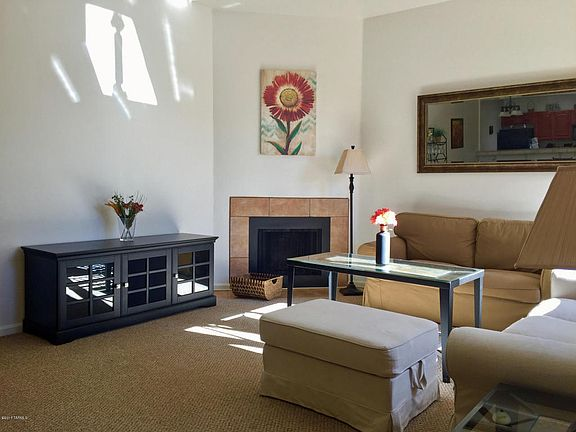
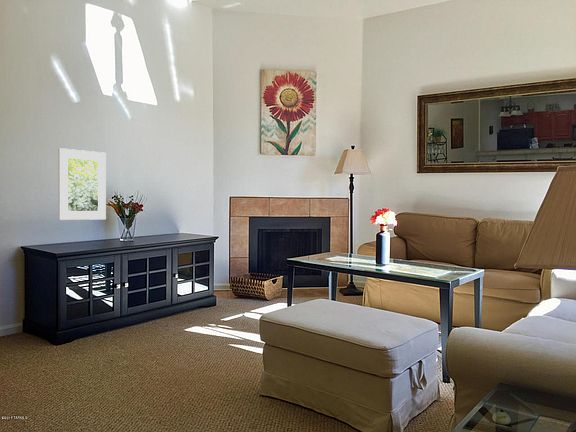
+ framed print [57,147,107,221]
